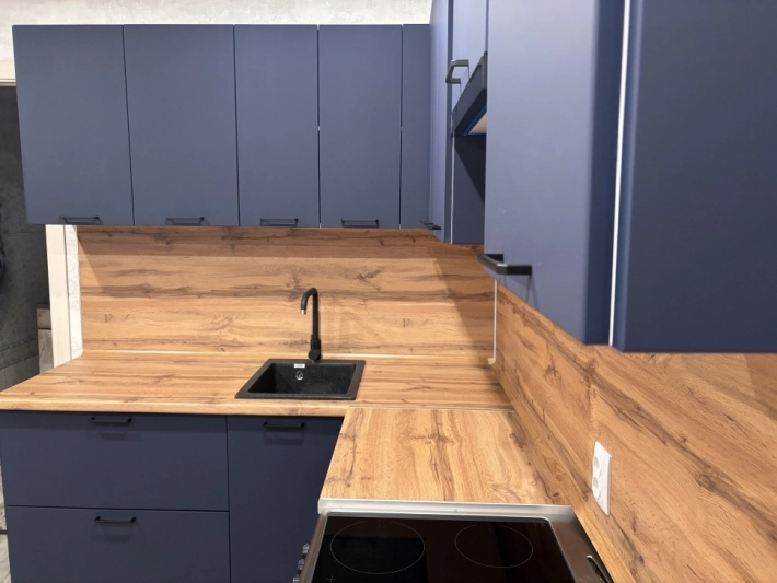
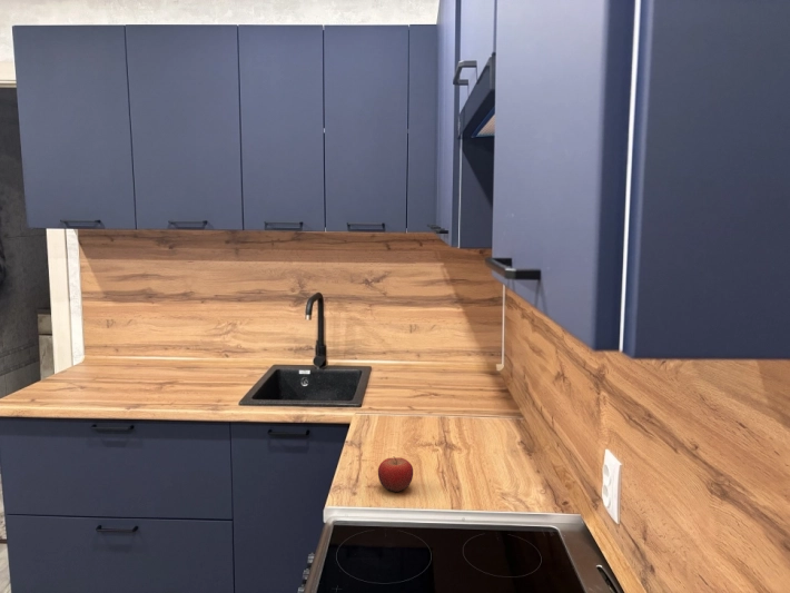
+ fruit [377,456,414,493]
